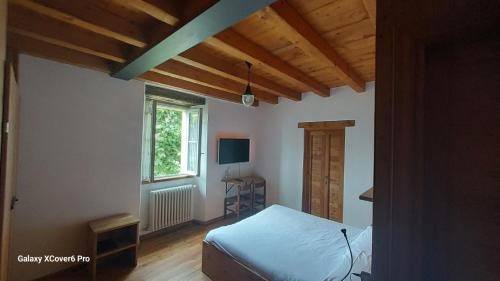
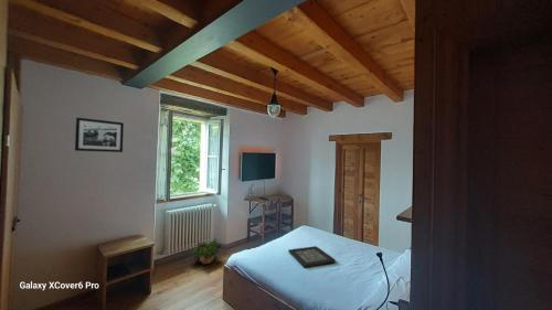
+ potted plant [190,237,222,265]
+ picture frame [74,117,125,153]
+ decorative tray [287,245,337,268]
